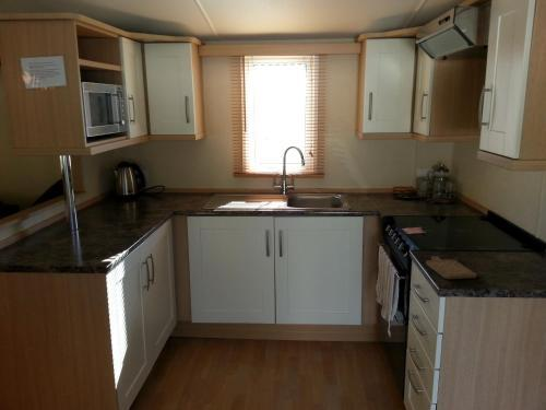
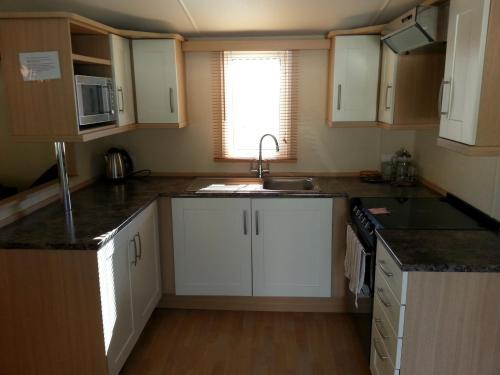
- chopping board [425,256,478,280]
